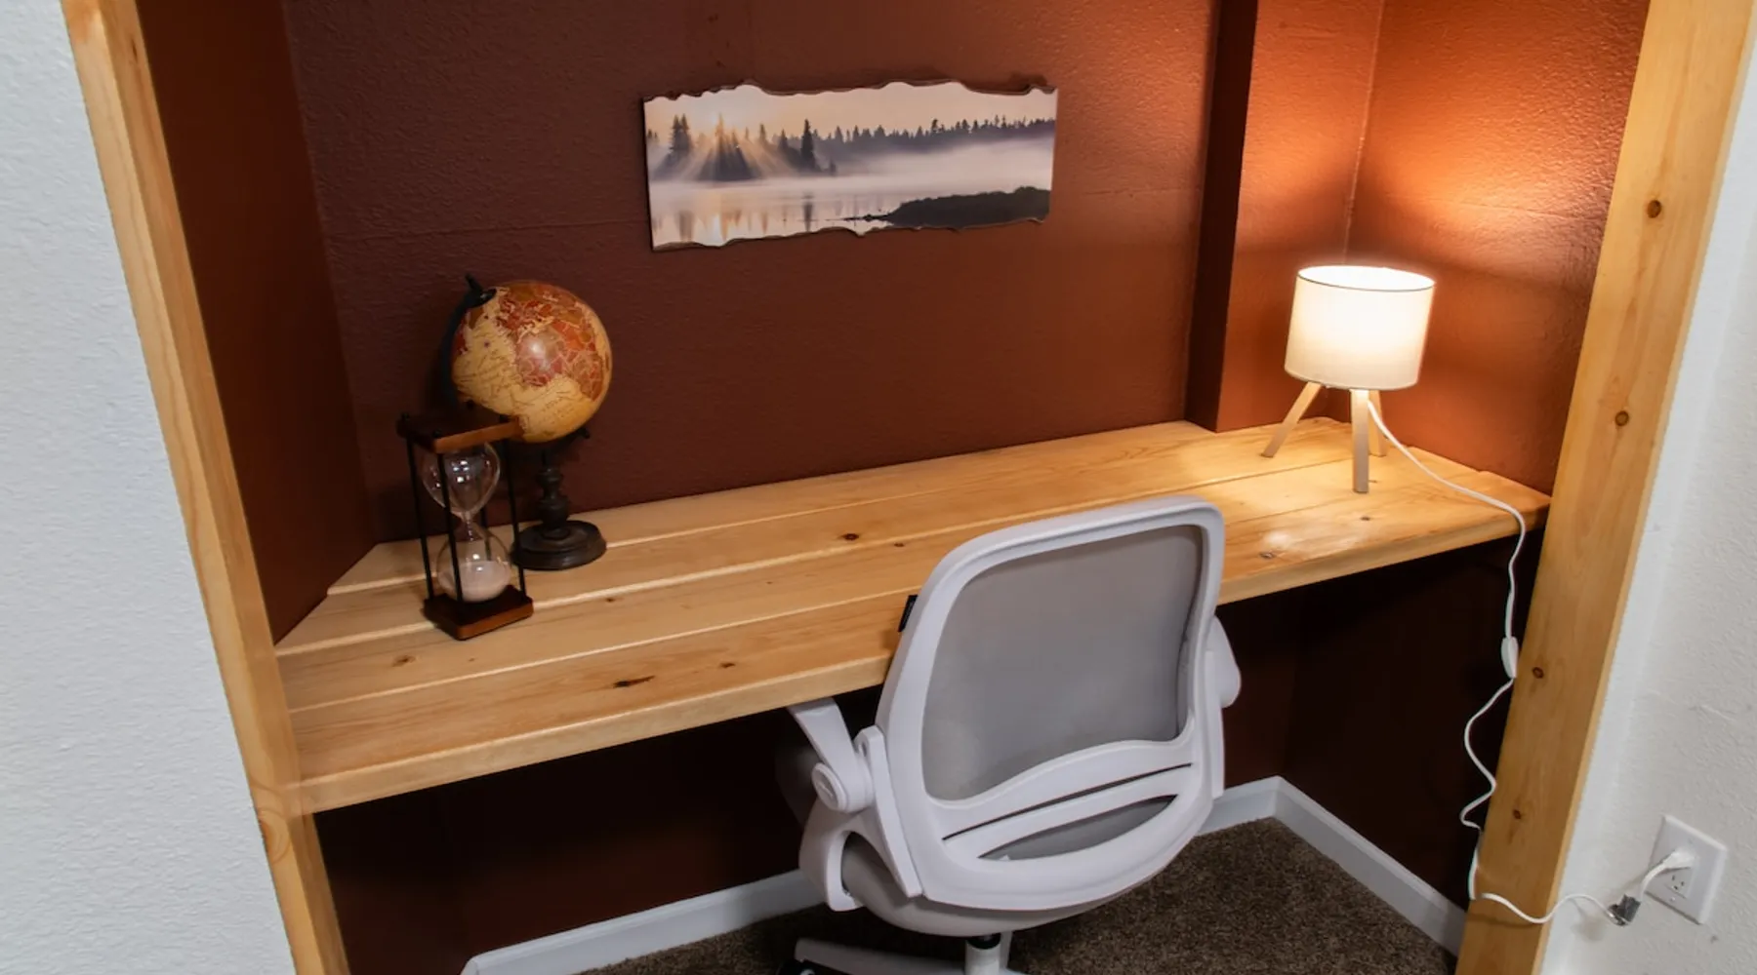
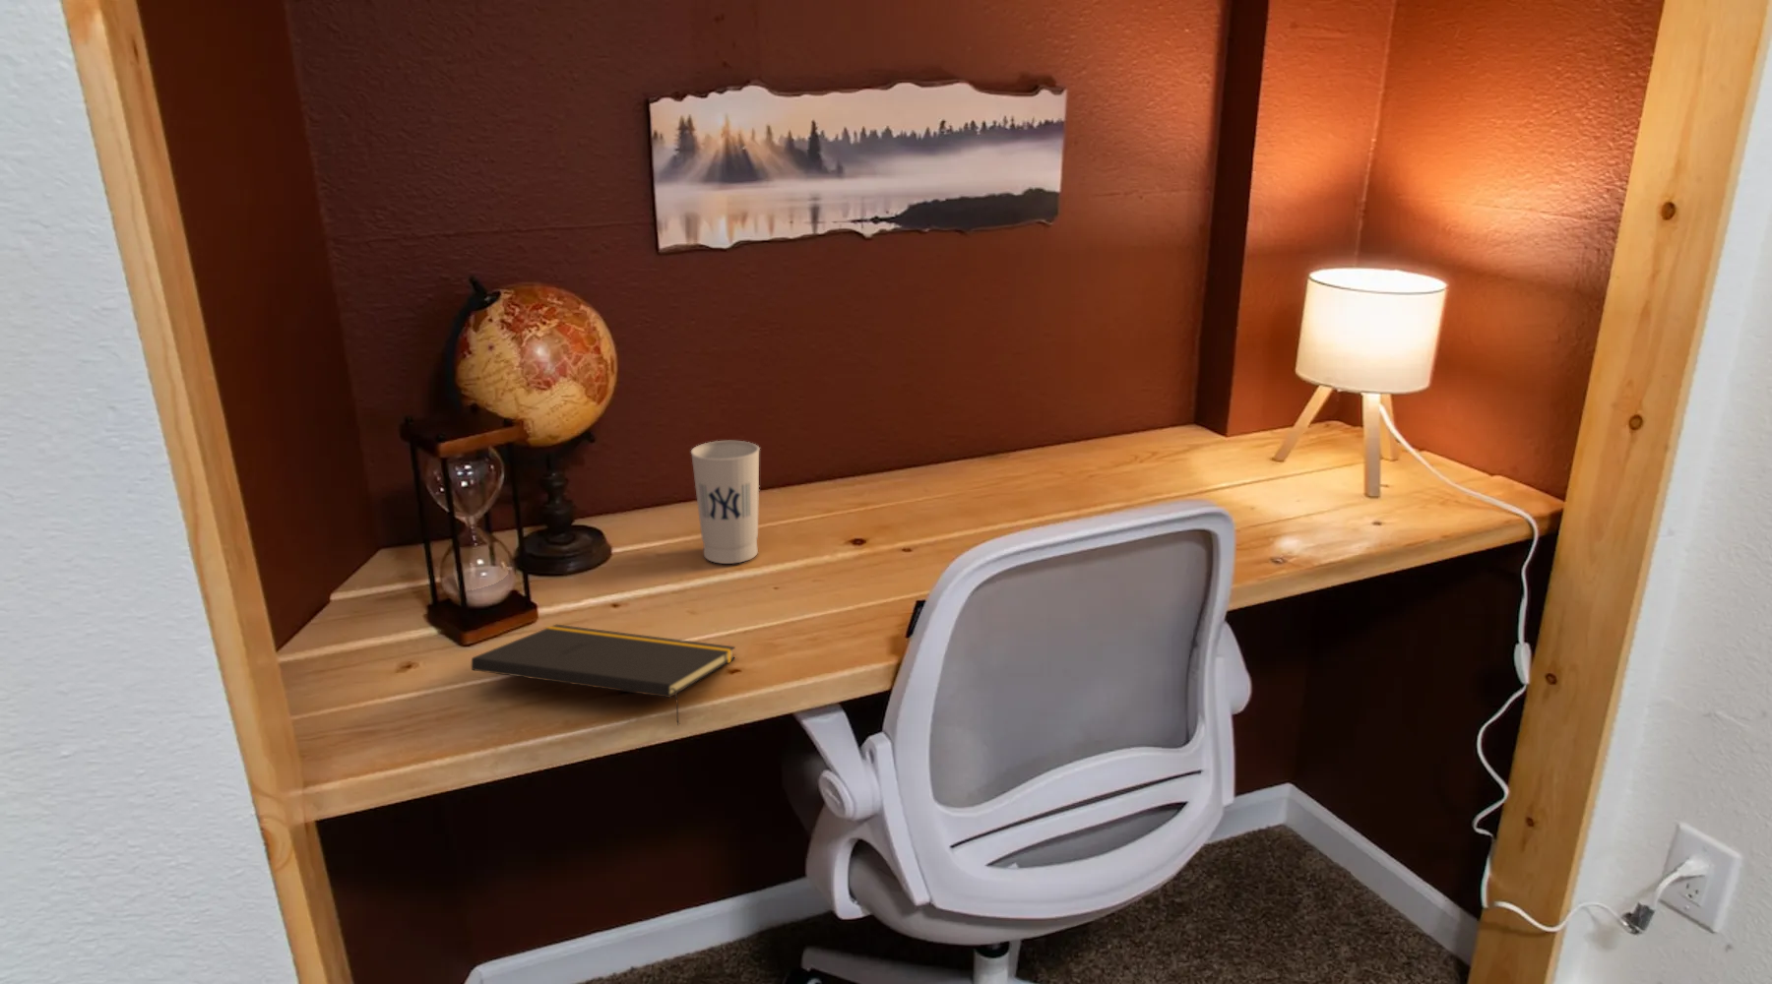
+ notepad [470,624,737,727]
+ cup [690,440,761,565]
